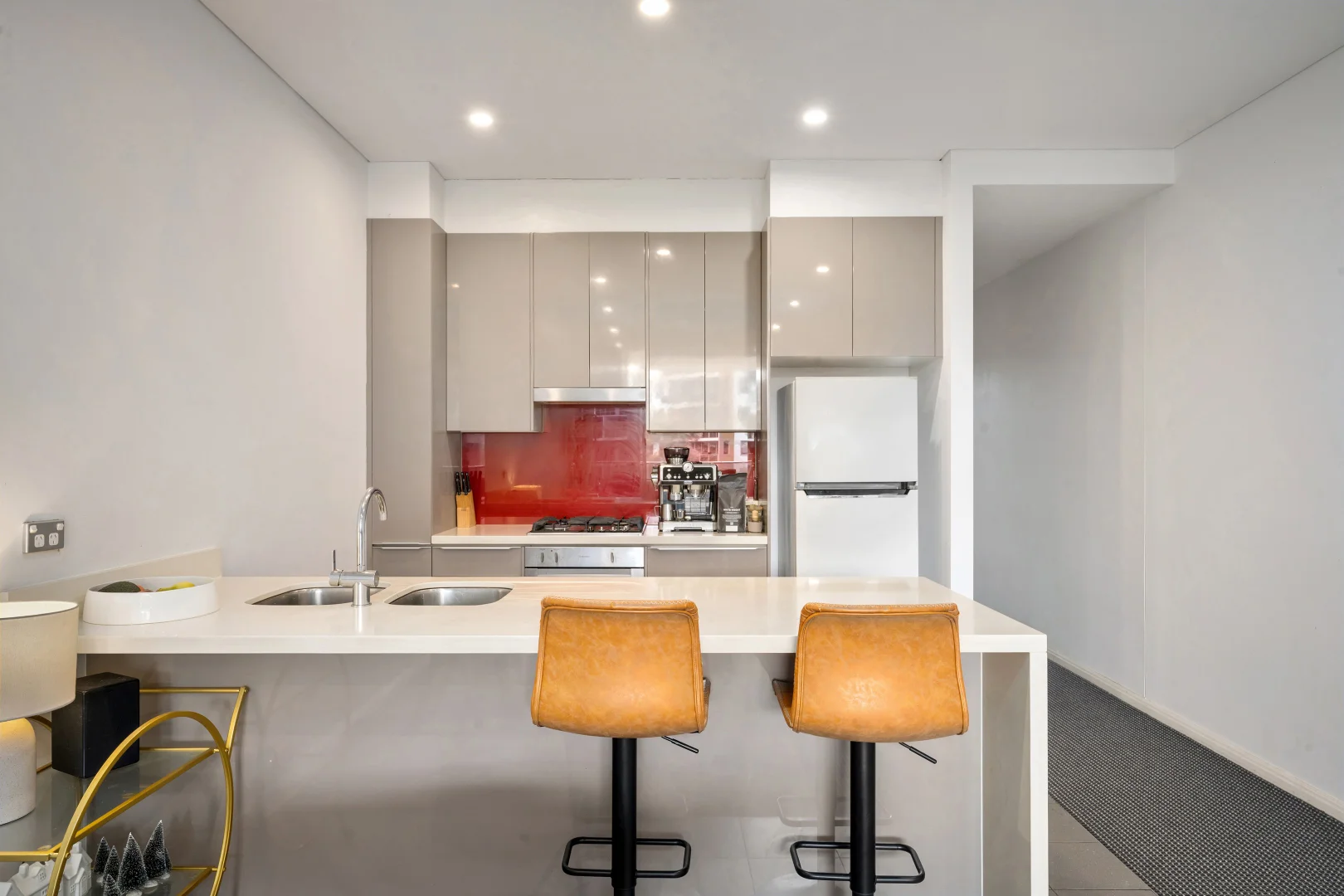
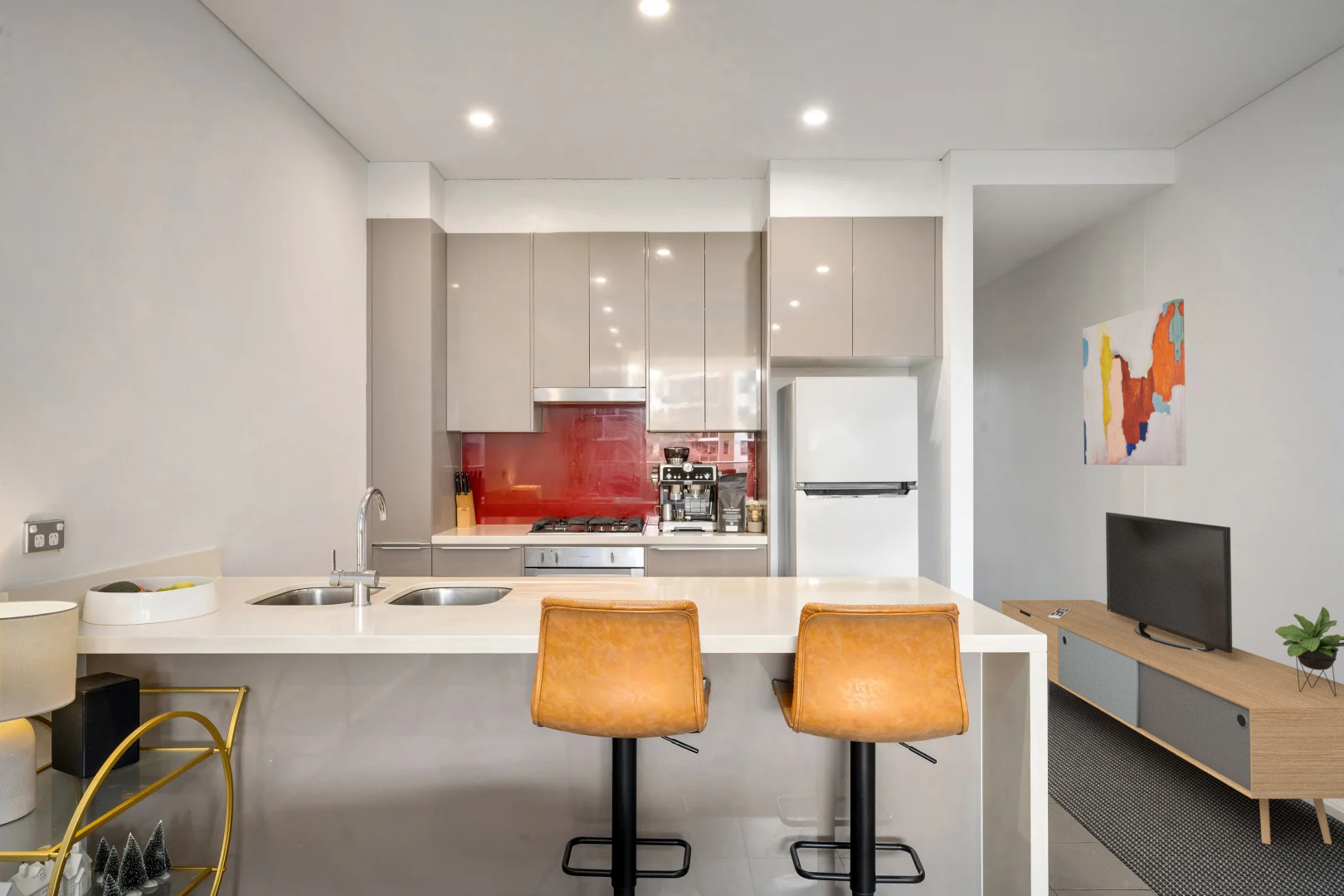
+ wall art [1082,298,1187,466]
+ media console [1000,511,1344,845]
